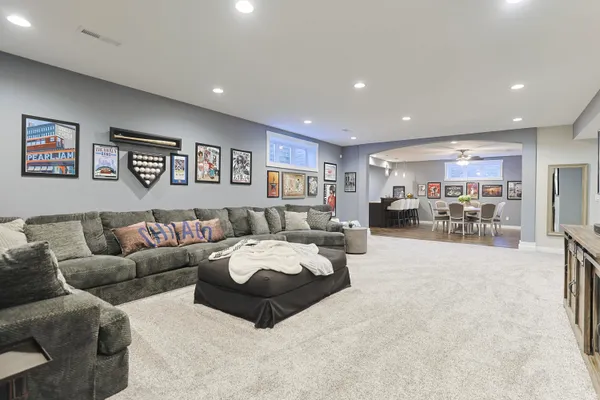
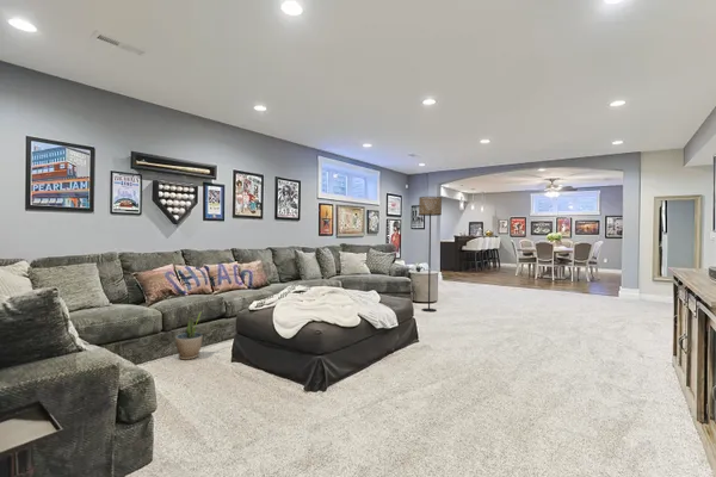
+ floor lamp [418,196,443,312]
+ potted plant [174,310,203,361]
